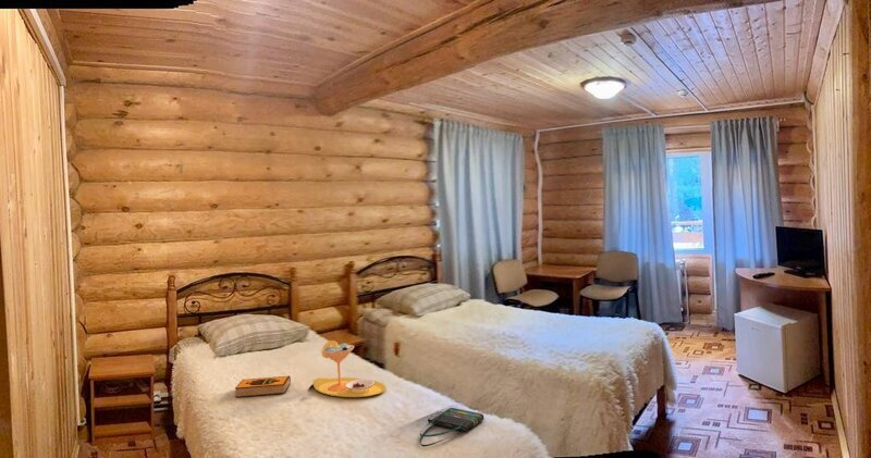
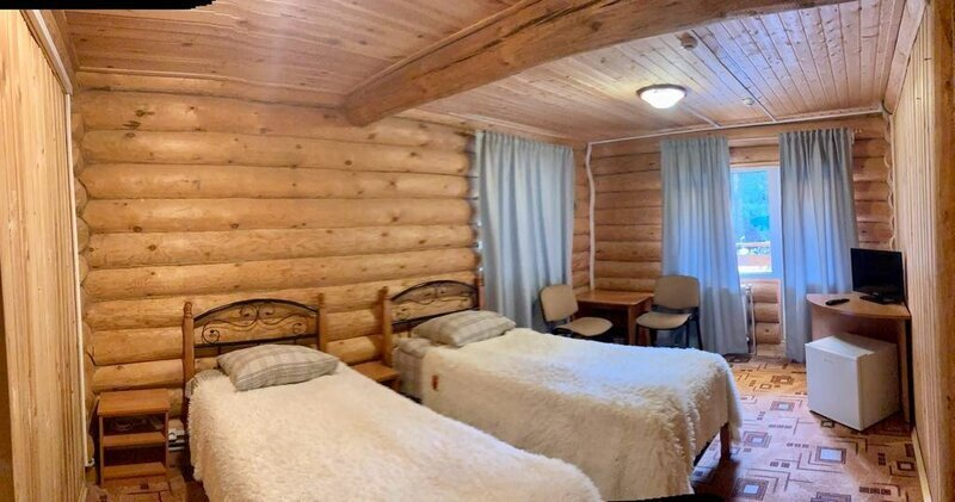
- hardback book [234,374,292,398]
- tote bag [419,407,484,448]
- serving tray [311,339,387,398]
